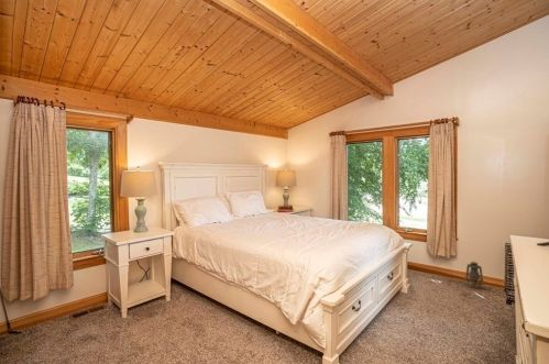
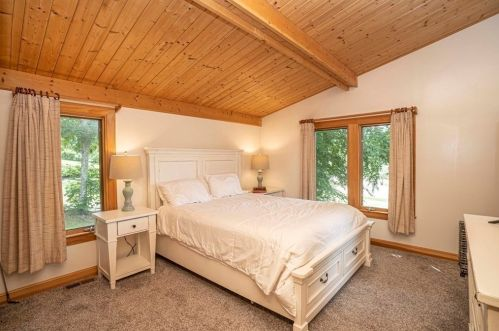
- lantern [464,258,485,290]
